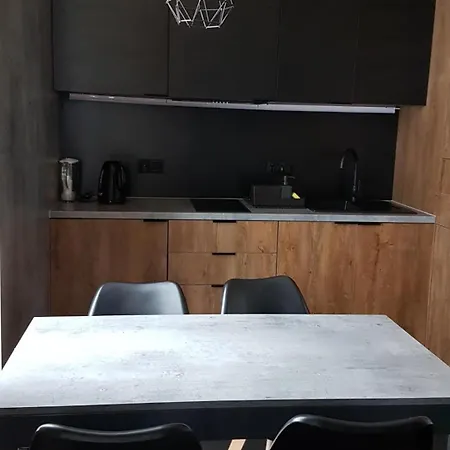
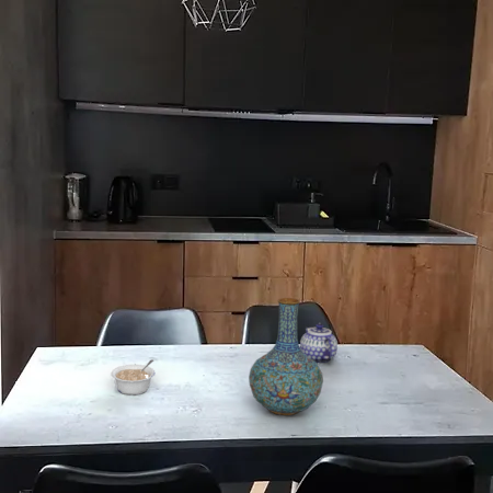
+ teapot [299,322,339,364]
+ vase [248,297,324,416]
+ legume [110,358,157,395]
